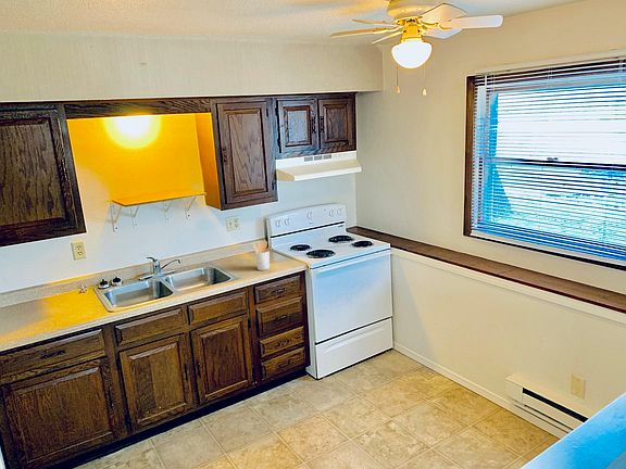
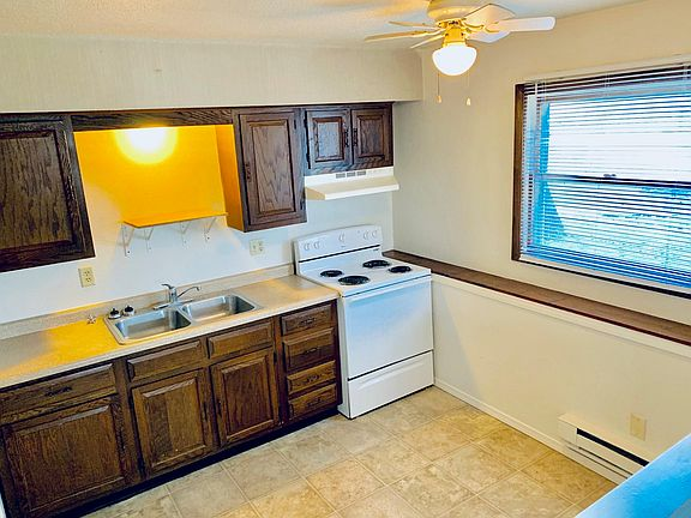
- utensil holder [252,240,273,271]
